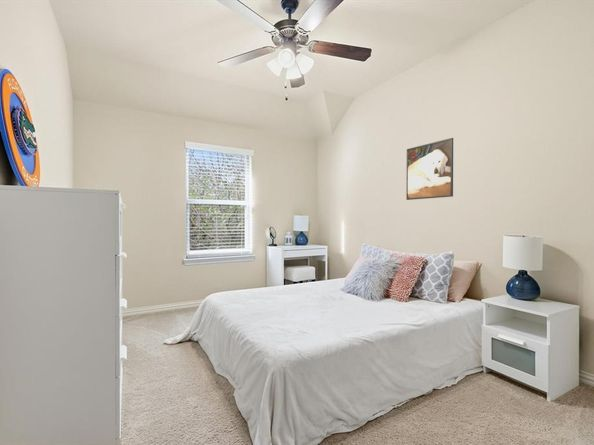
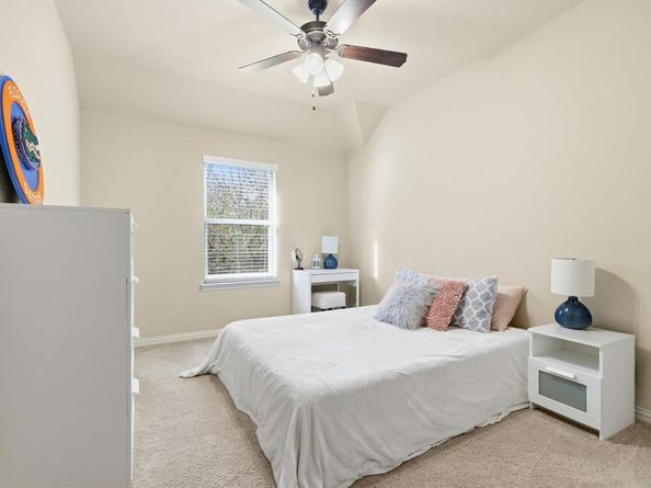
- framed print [405,137,454,201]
